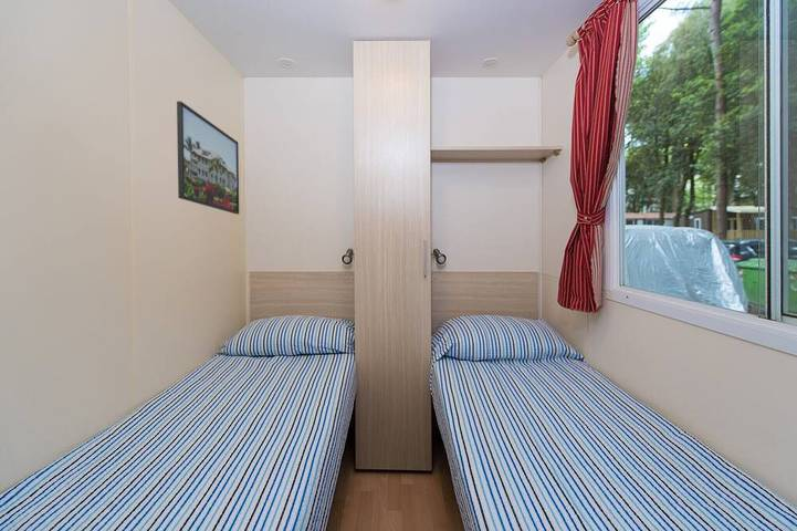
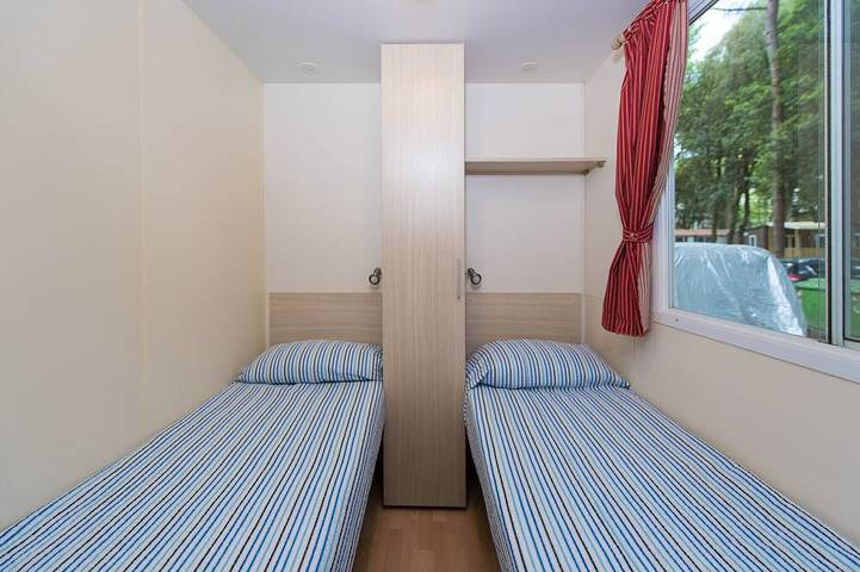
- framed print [176,101,240,216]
